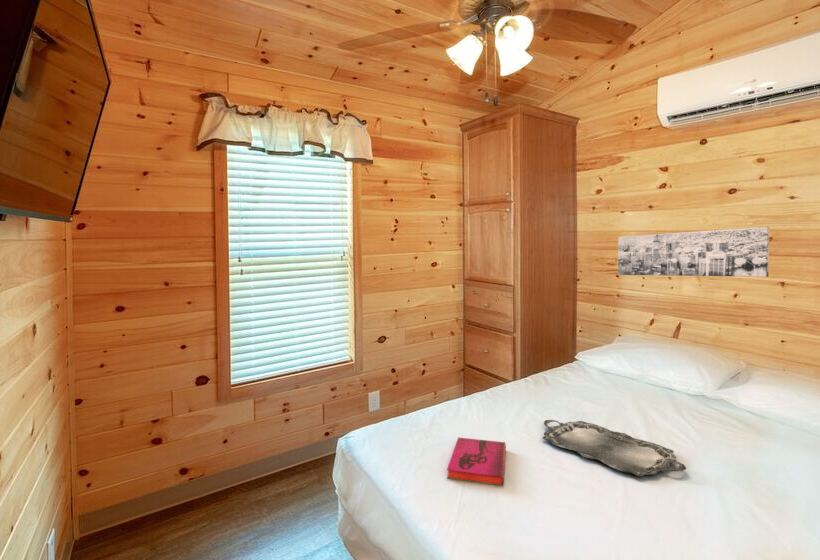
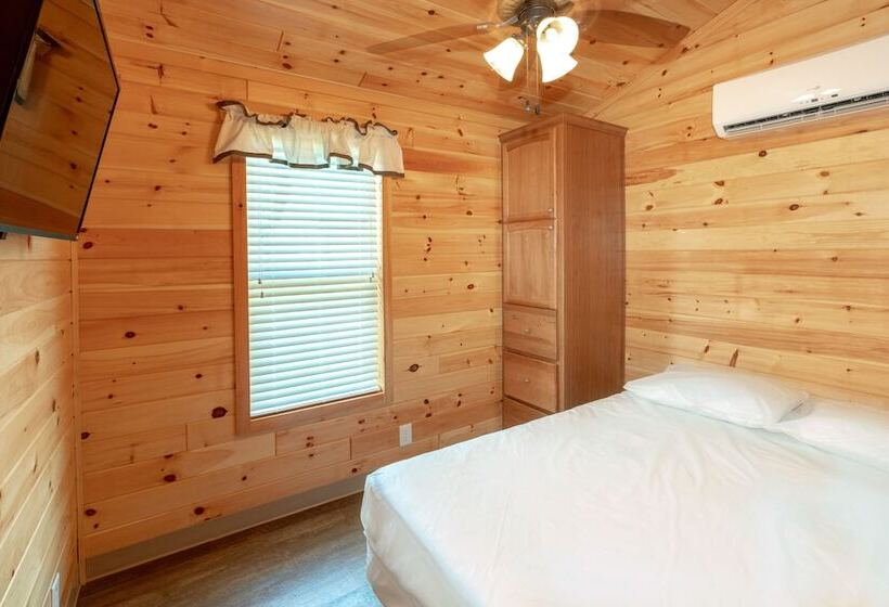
- wall art [617,226,771,278]
- hardback book [446,436,507,487]
- serving tray [542,419,687,477]
